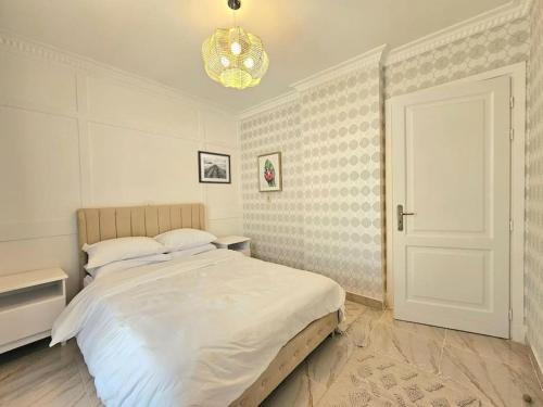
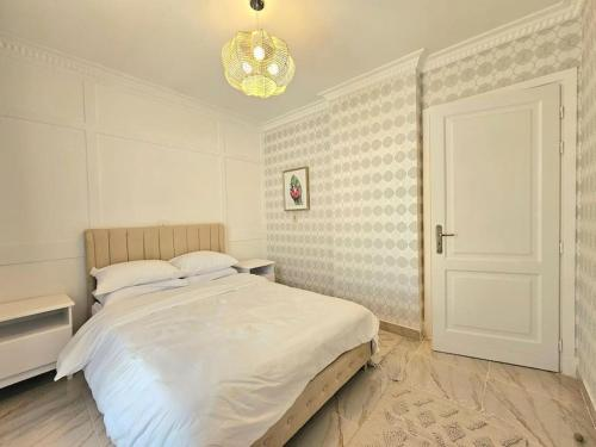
- wall art [197,150,232,185]
